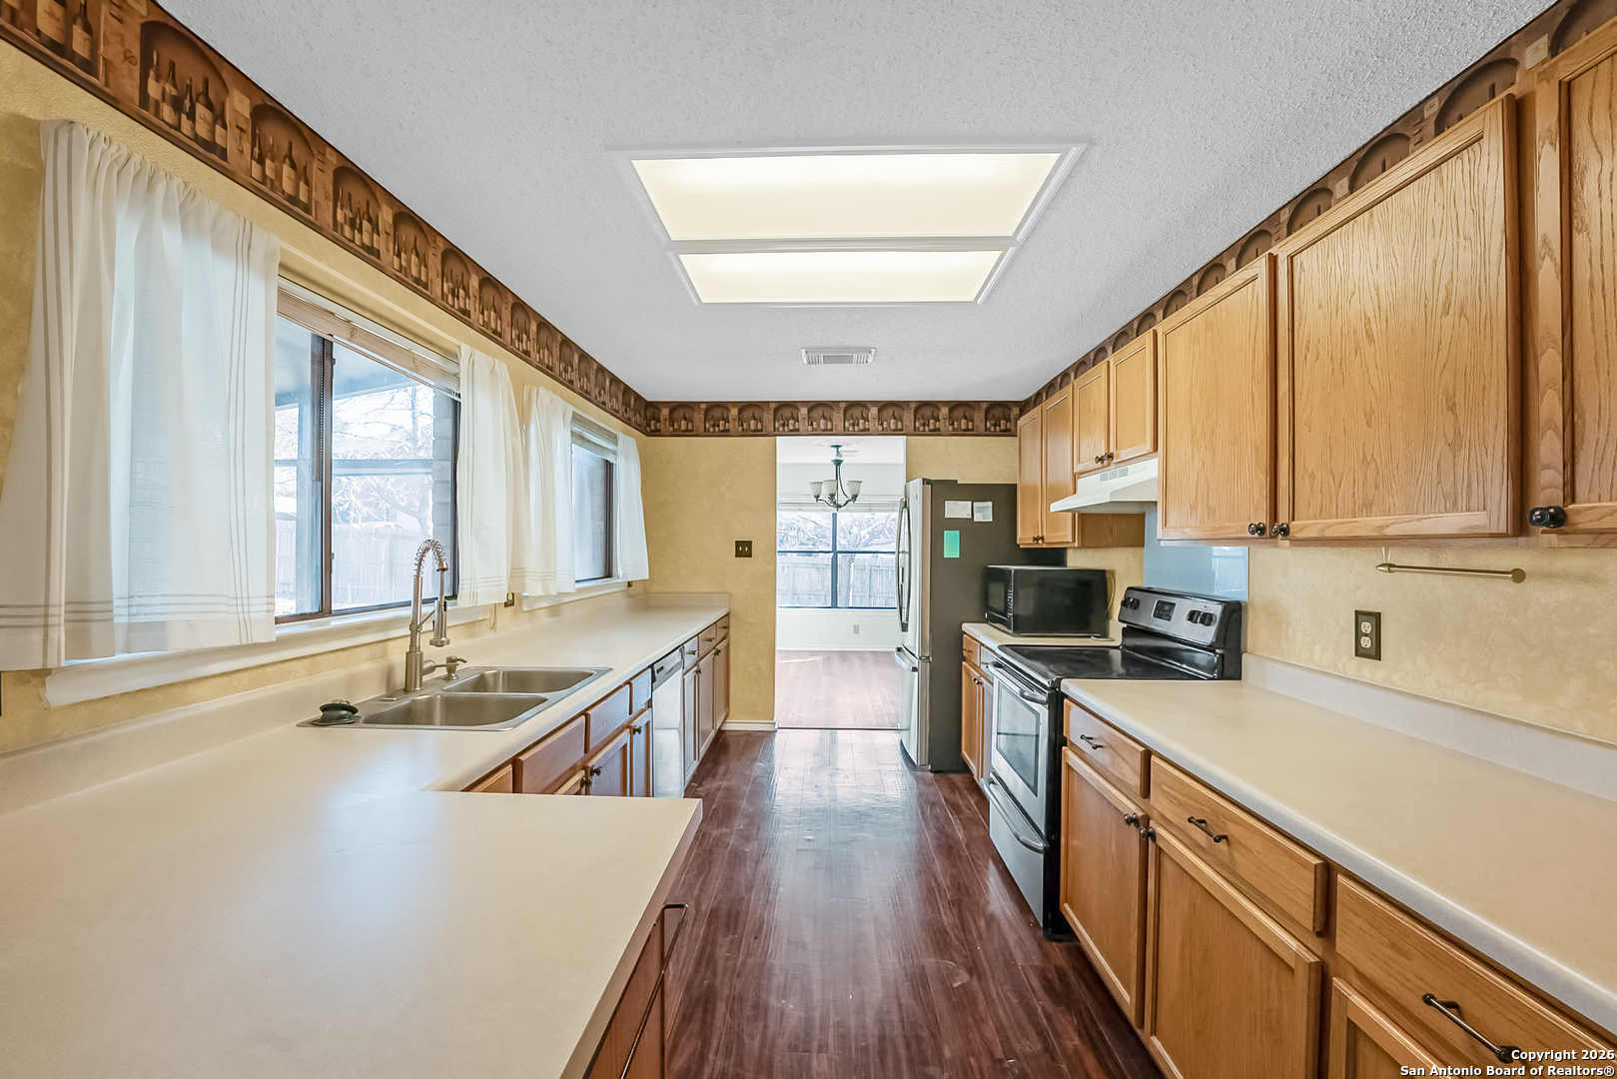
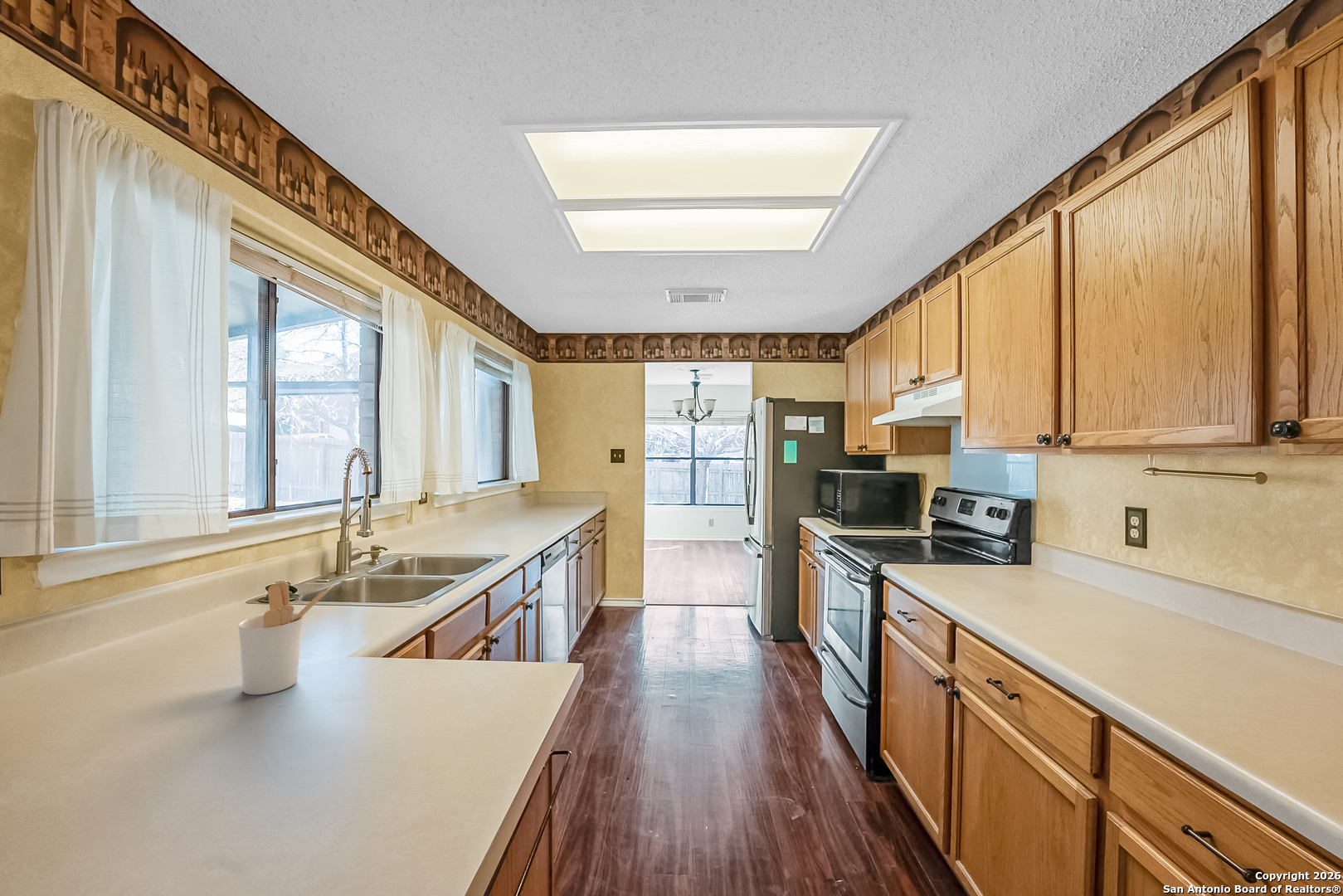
+ utensil holder [238,581,334,696]
